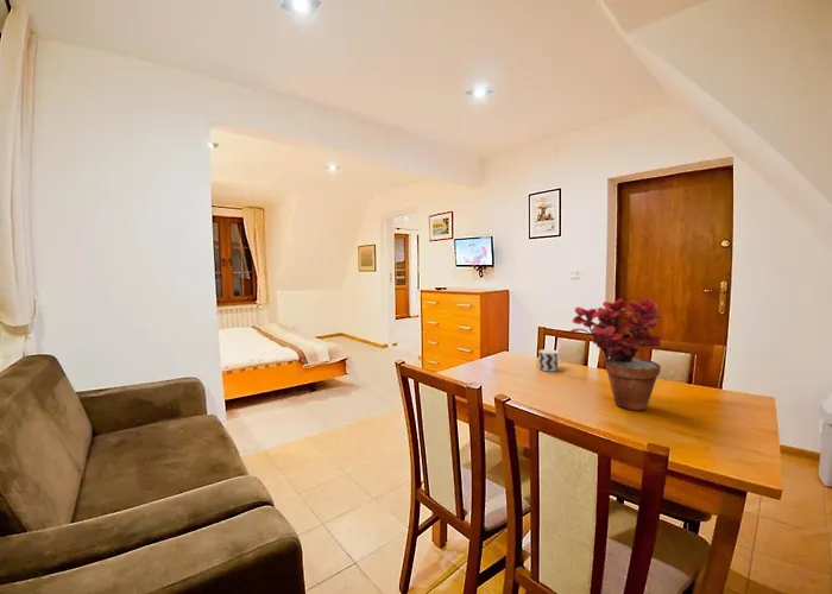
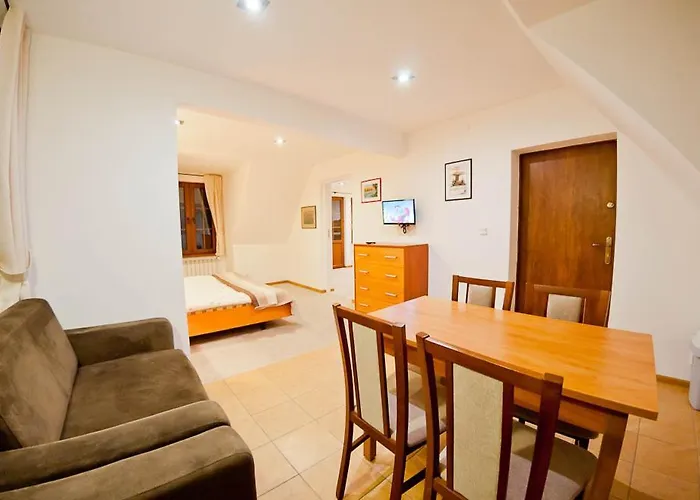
- potted plant [569,297,667,412]
- cup [537,348,563,372]
